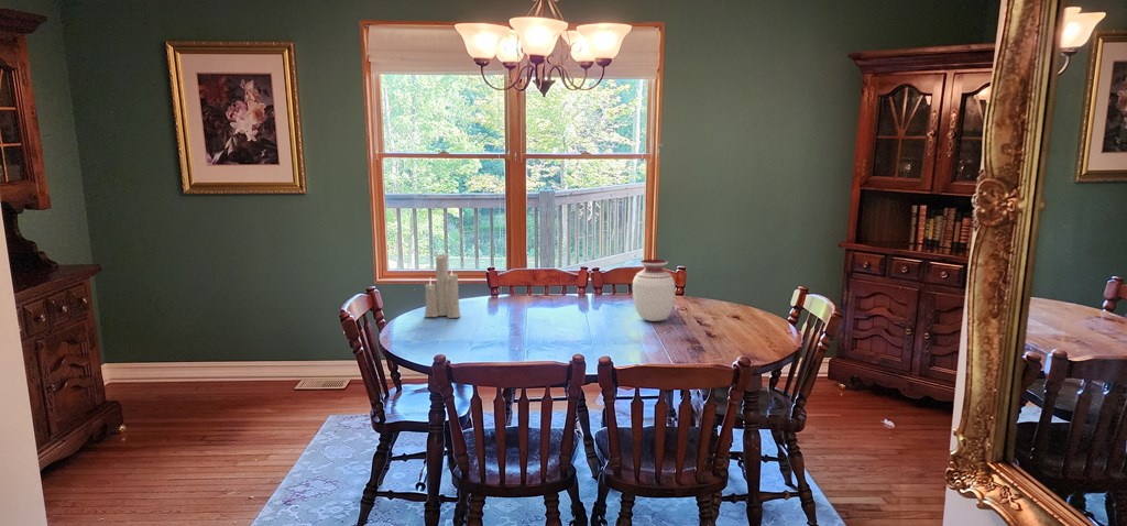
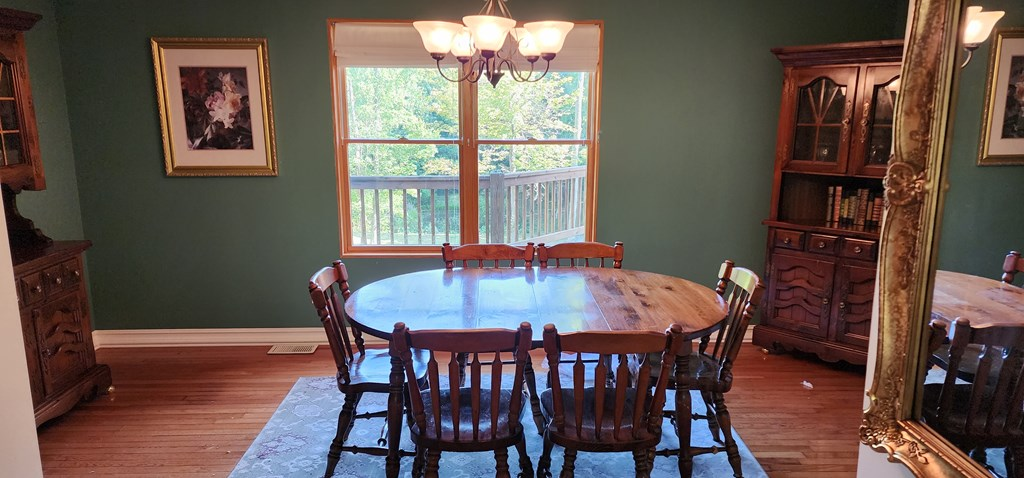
- candle [424,249,461,319]
- vase [632,259,676,322]
